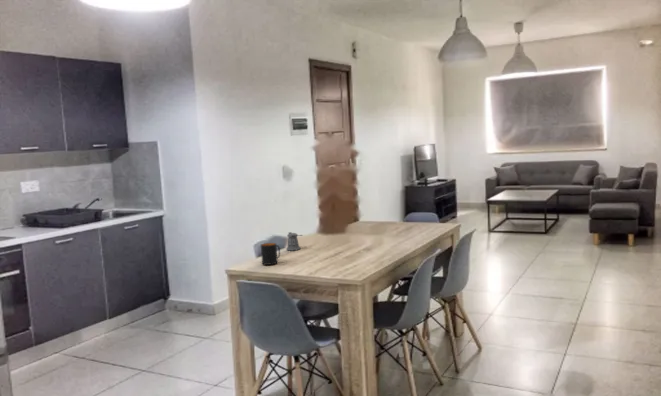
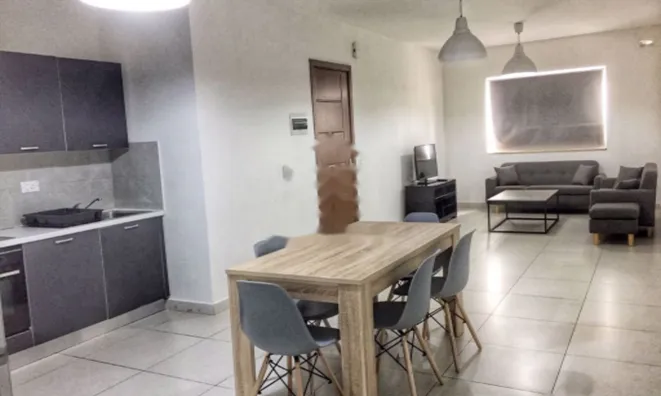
- mug [260,242,281,266]
- pepper shaker [285,231,303,251]
